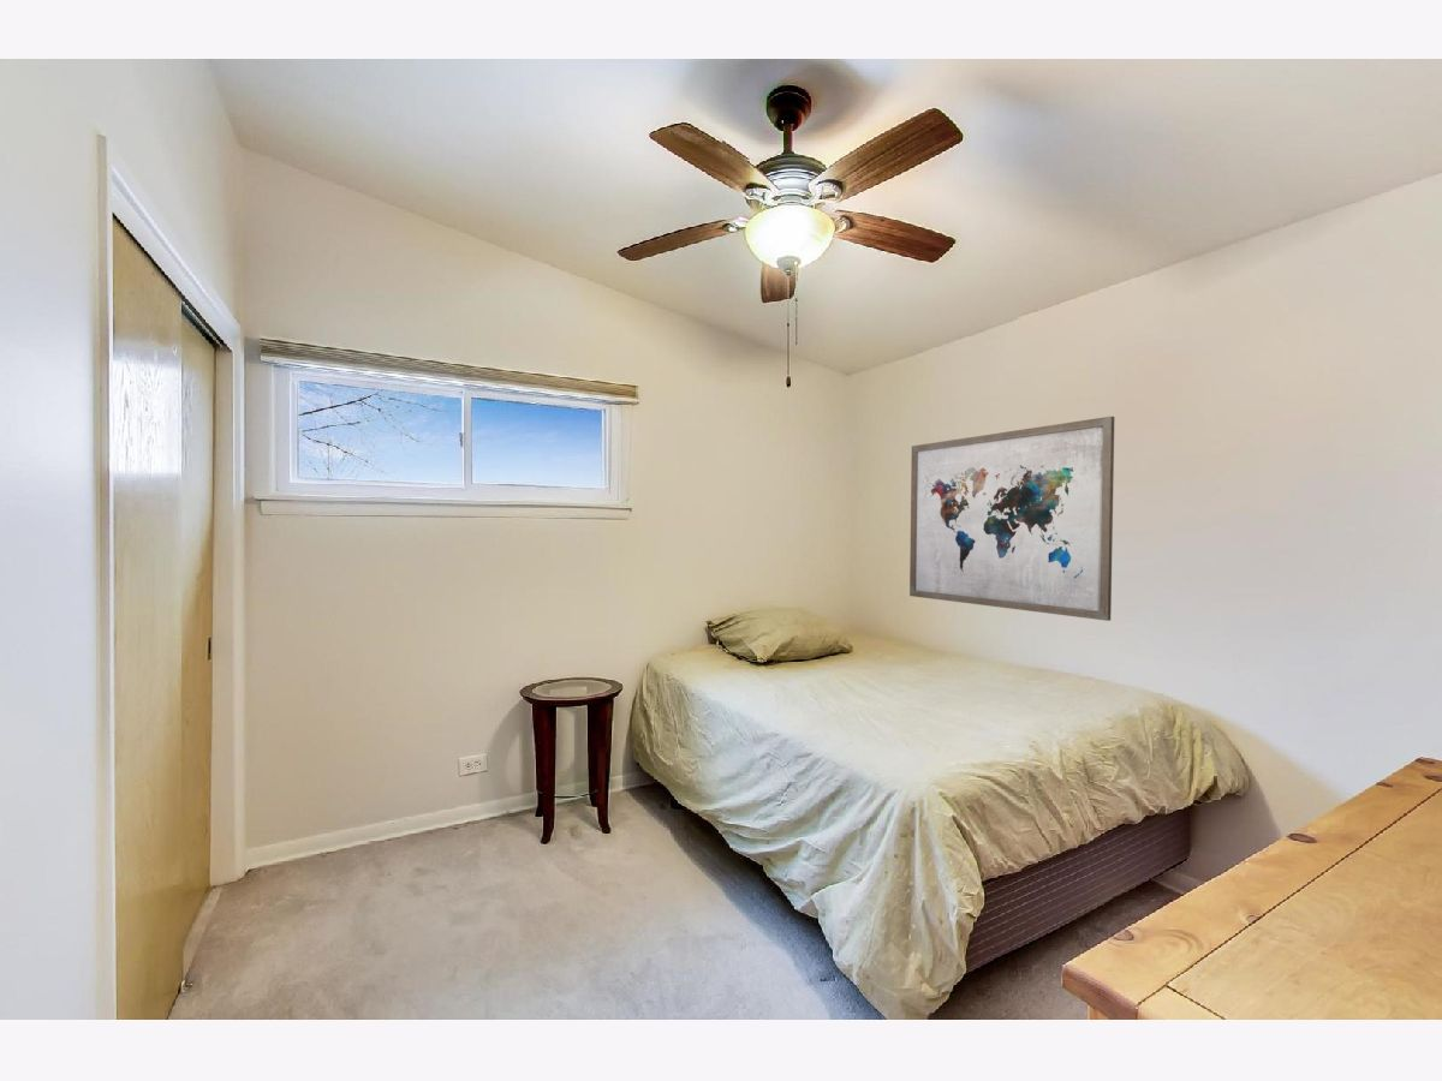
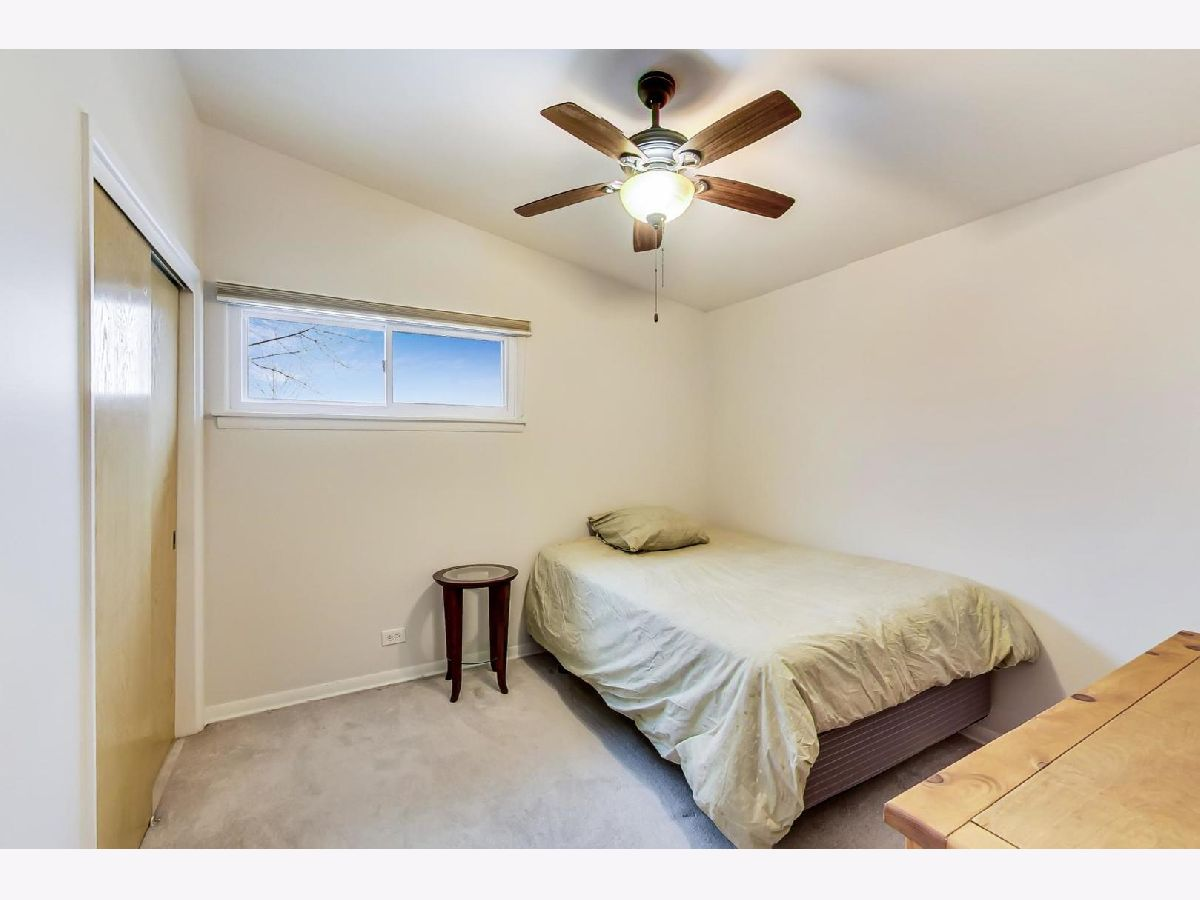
- wall art [908,416,1115,622]
